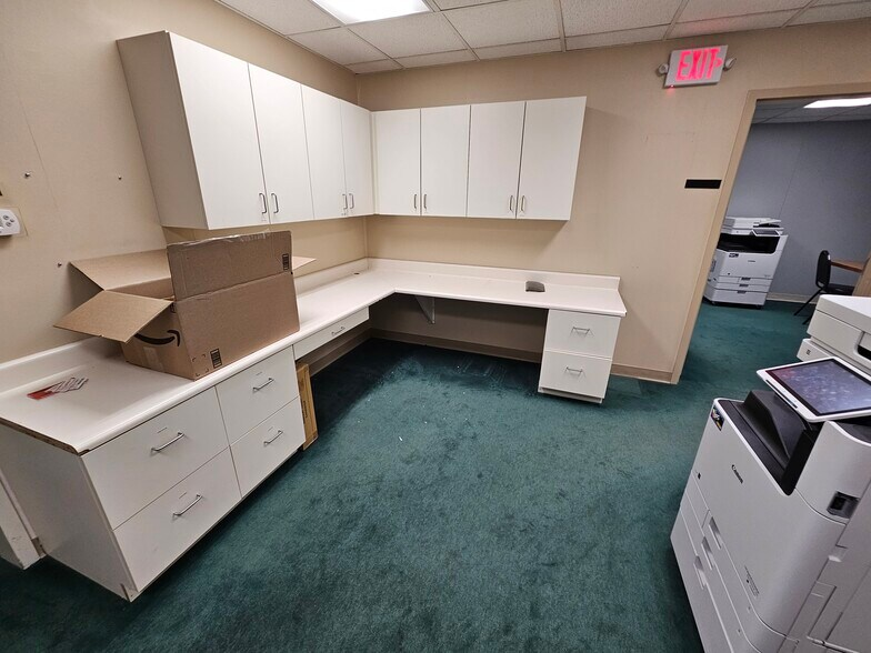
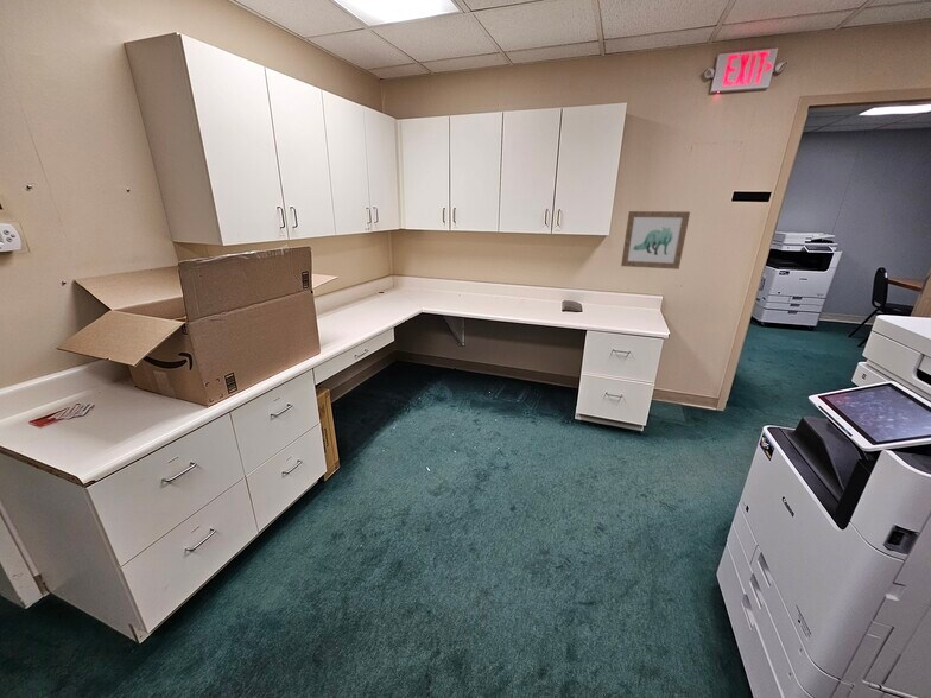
+ wall art [620,210,691,271]
